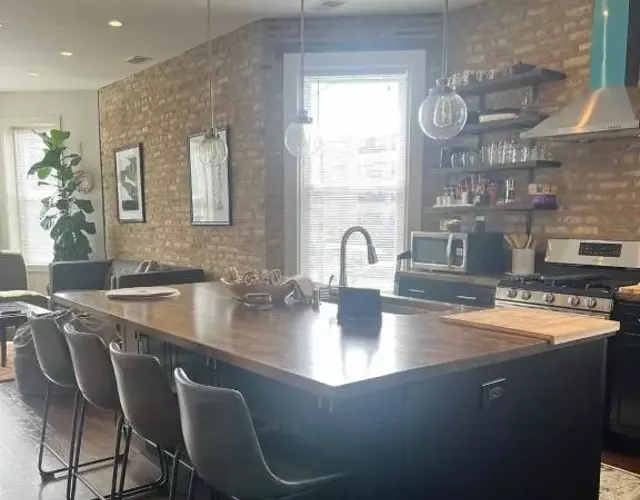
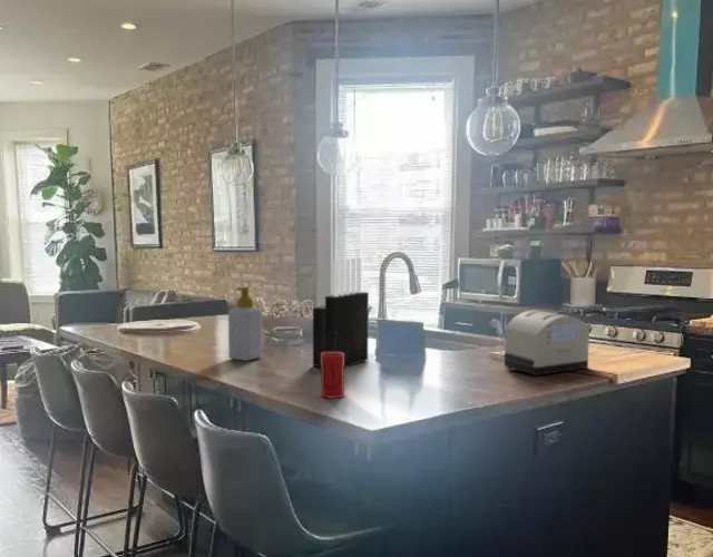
+ cup [320,352,345,400]
+ soap bottle [227,285,263,362]
+ toaster [488,310,590,378]
+ knife block [312,256,370,369]
